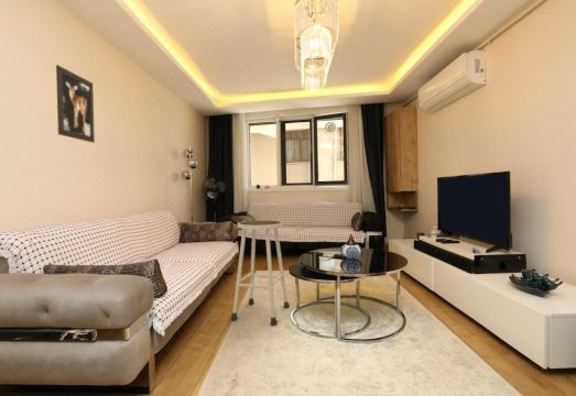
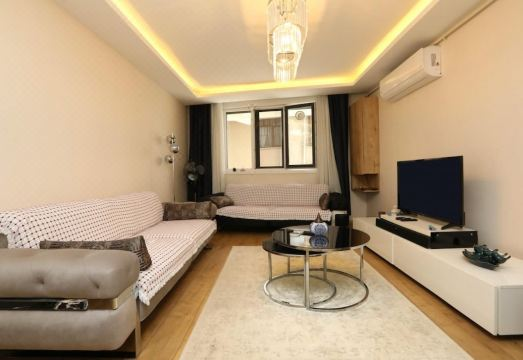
- wall art [55,64,96,144]
- stool [230,219,291,326]
